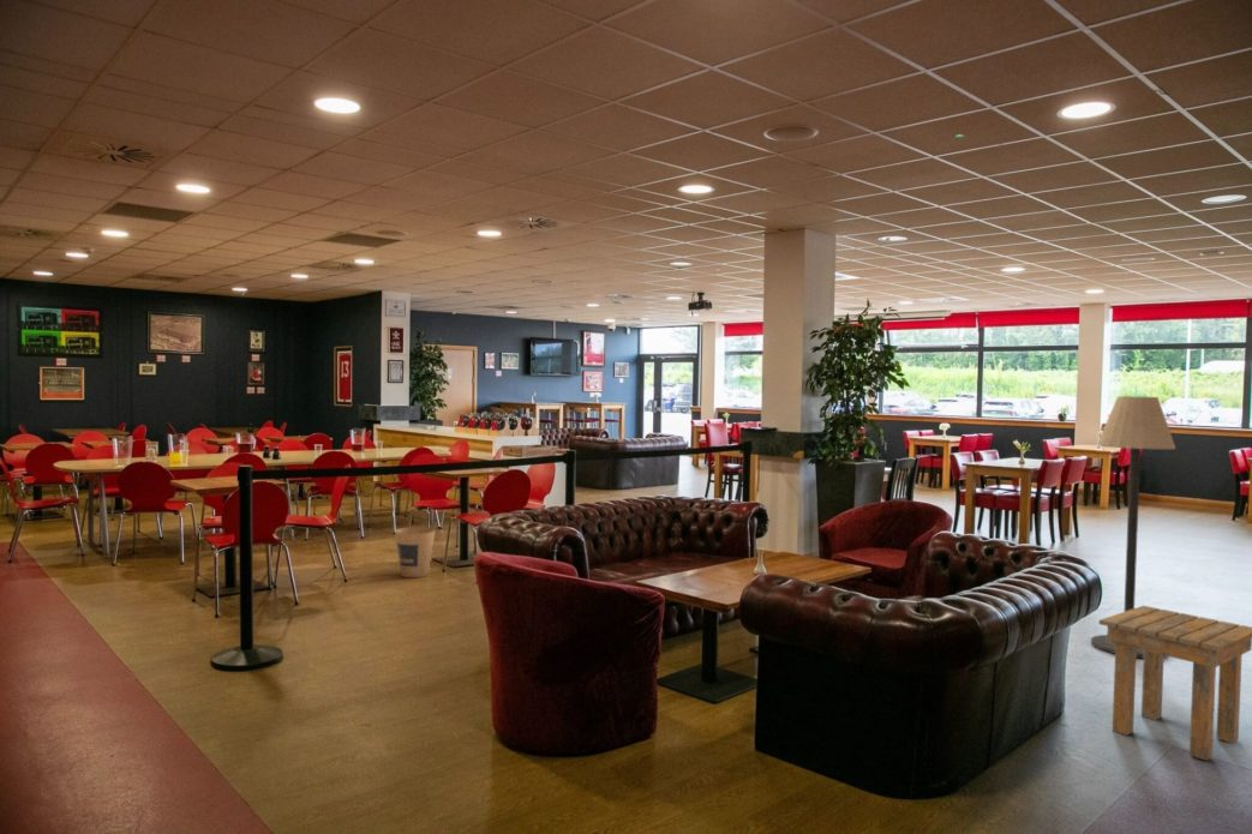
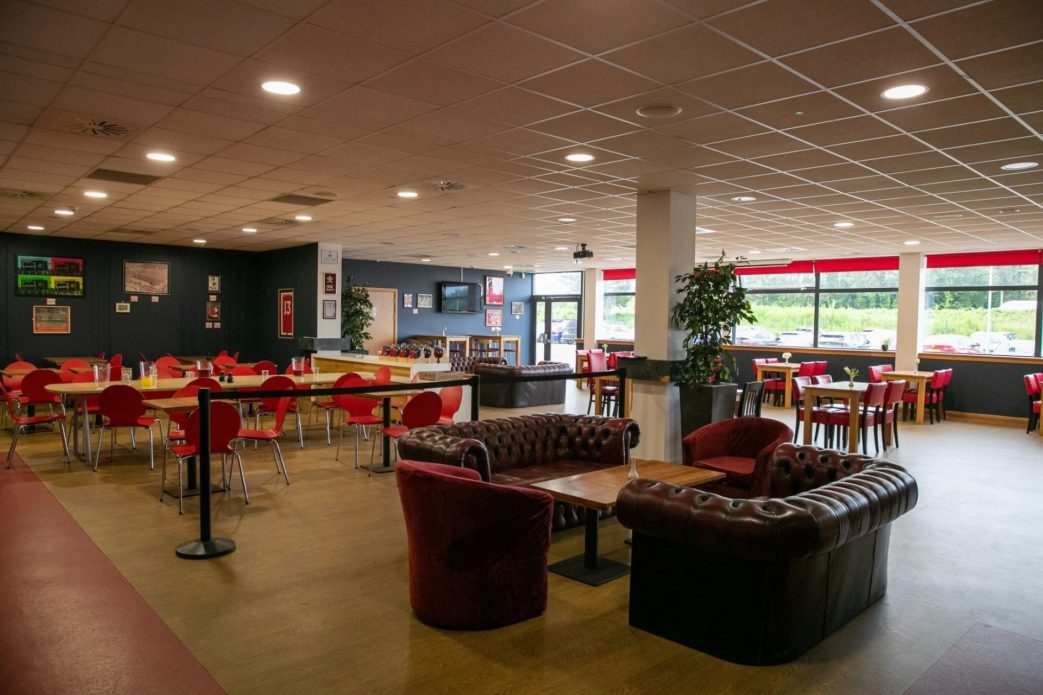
- floor lamp [1090,395,1178,660]
- trash can [394,526,437,578]
- side table [1098,605,1252,762]
